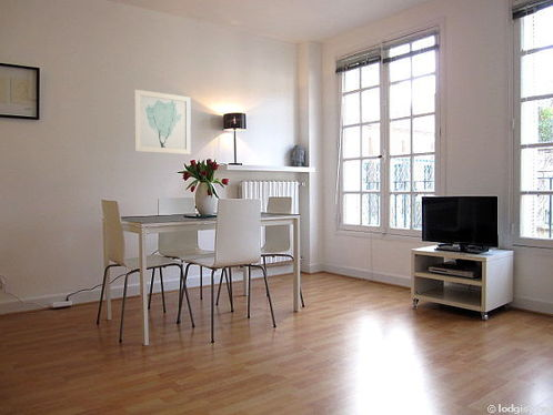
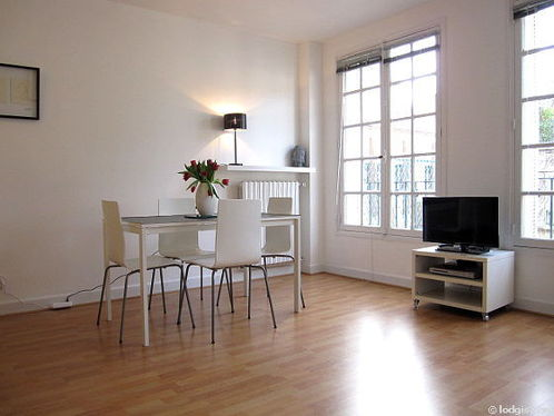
- wall art [133,89,192,155]
